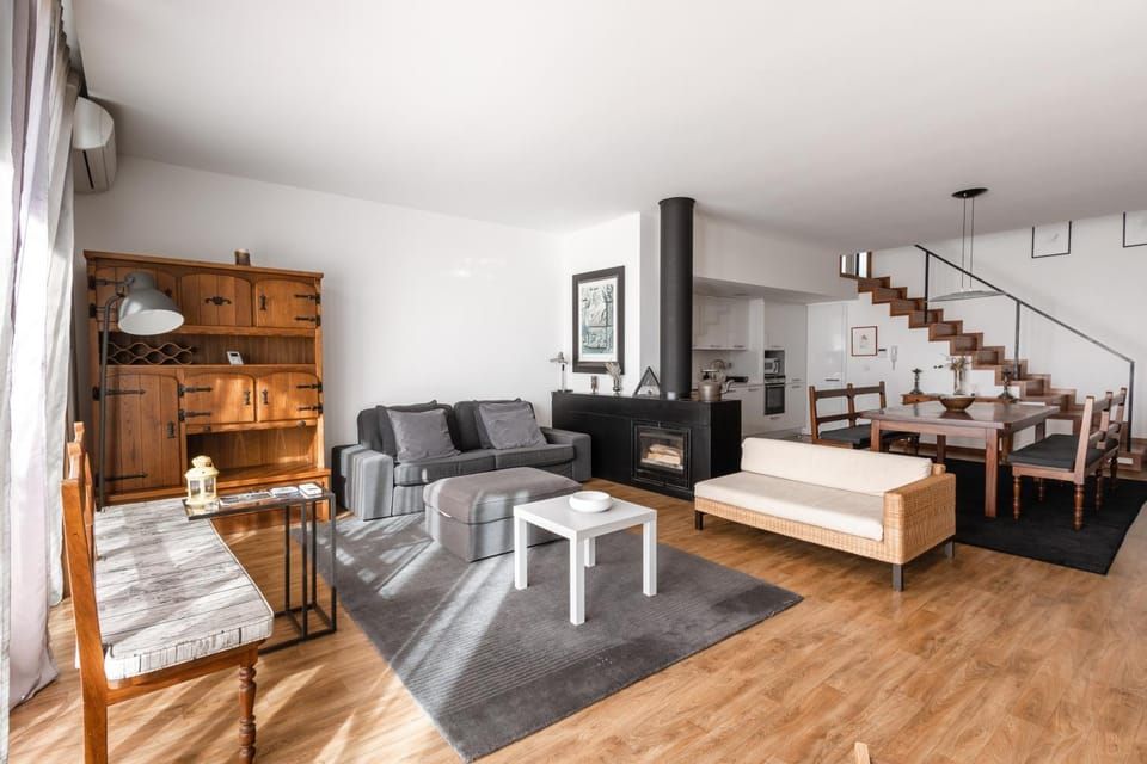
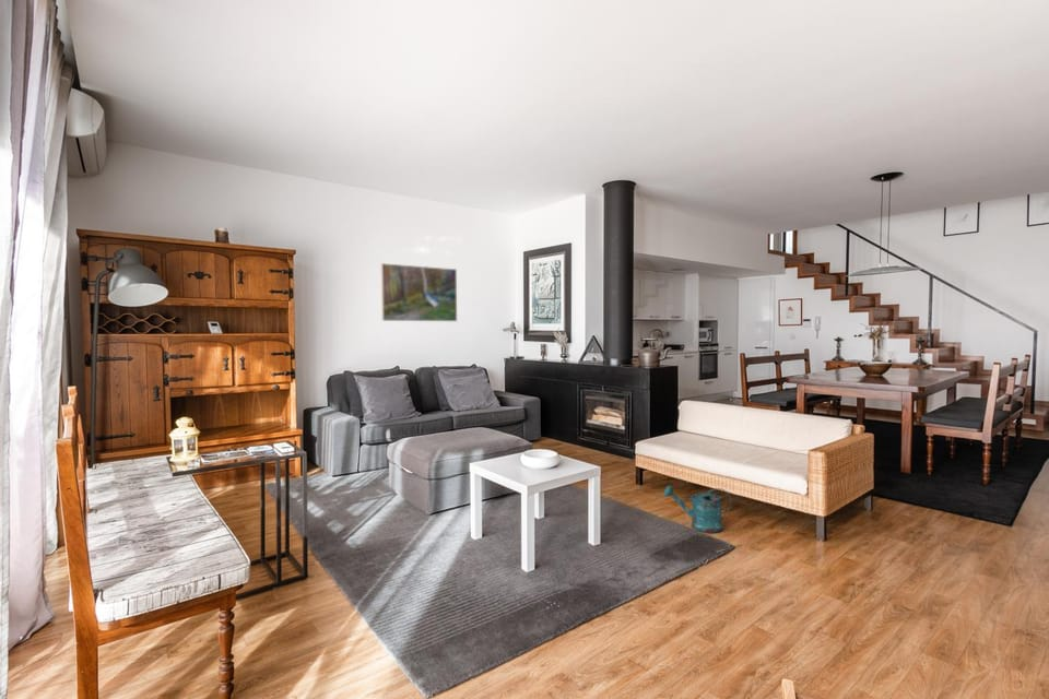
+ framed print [380,262,458,322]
+ watering can [662,484,732,534]
